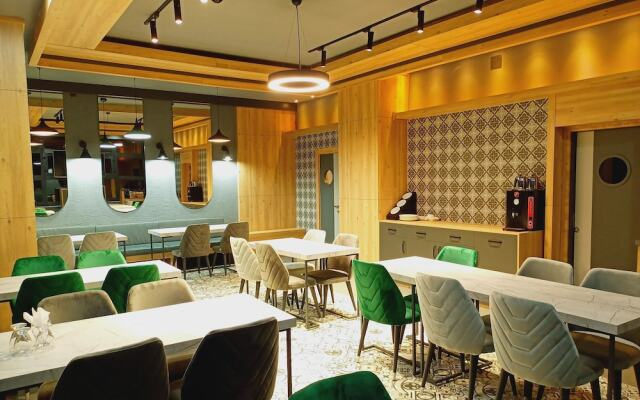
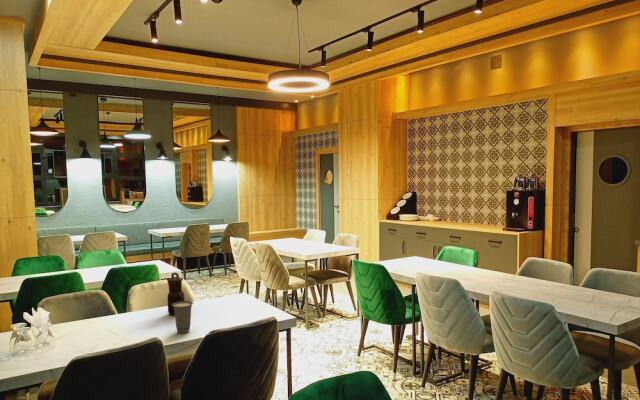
+ teapot [166,272,186,317]
+ cup [172,300,194,335]
